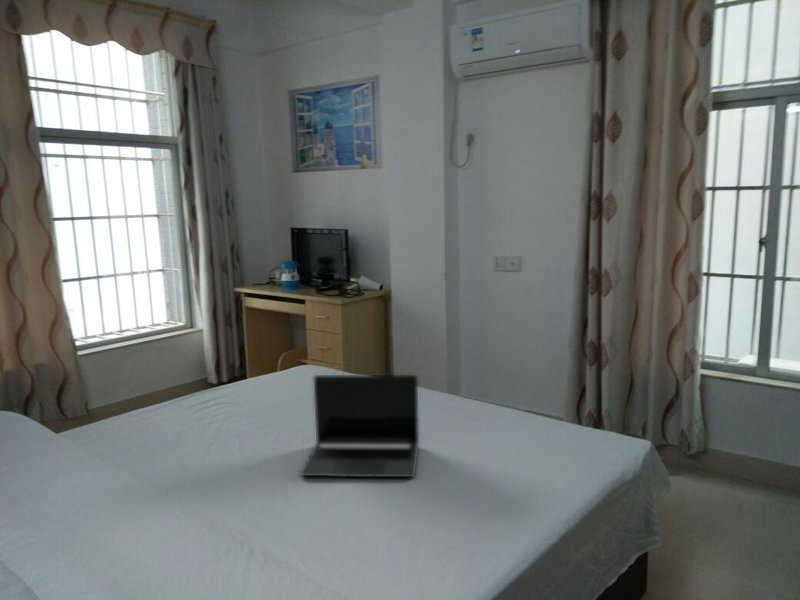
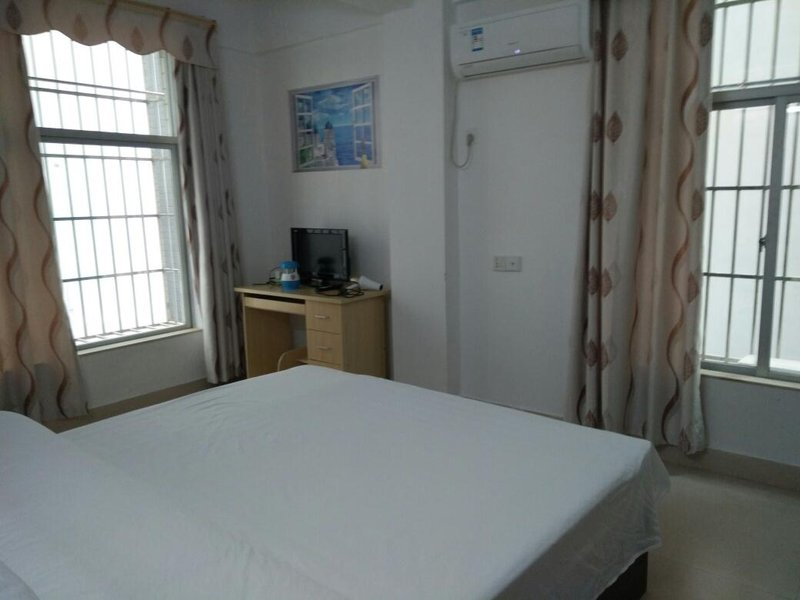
- laptop [299,374,420,478]
